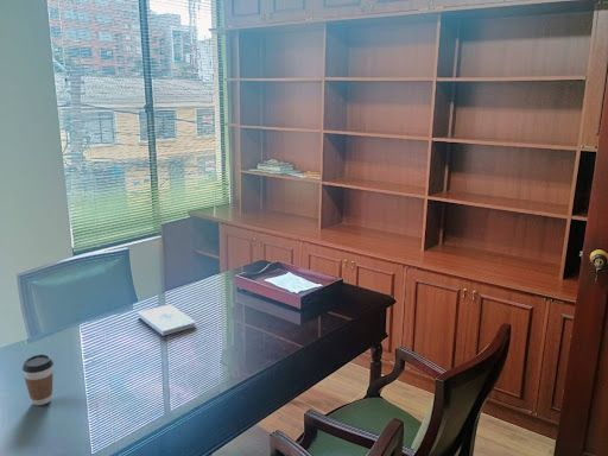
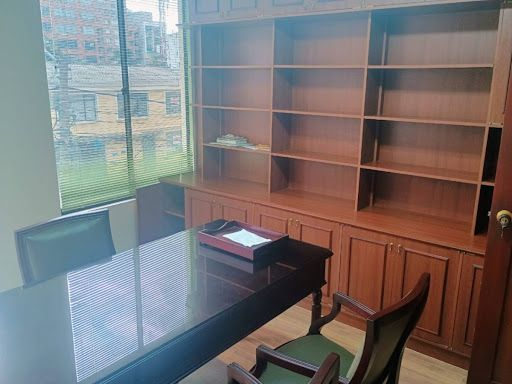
- notepad [137,304,196,337]
- coffee cup [21,354,55,406]
